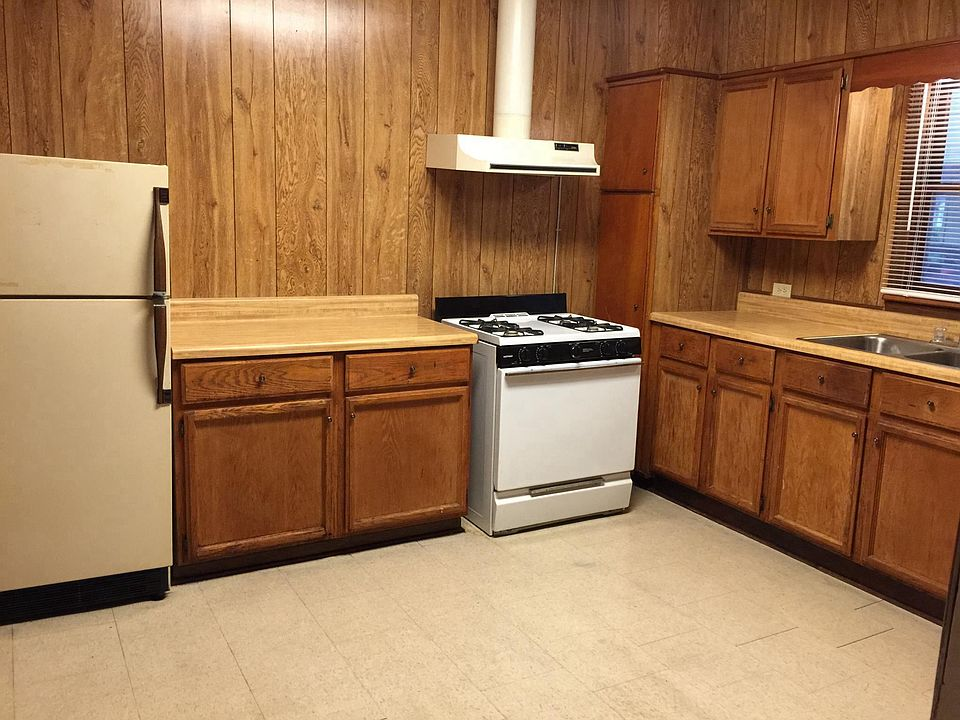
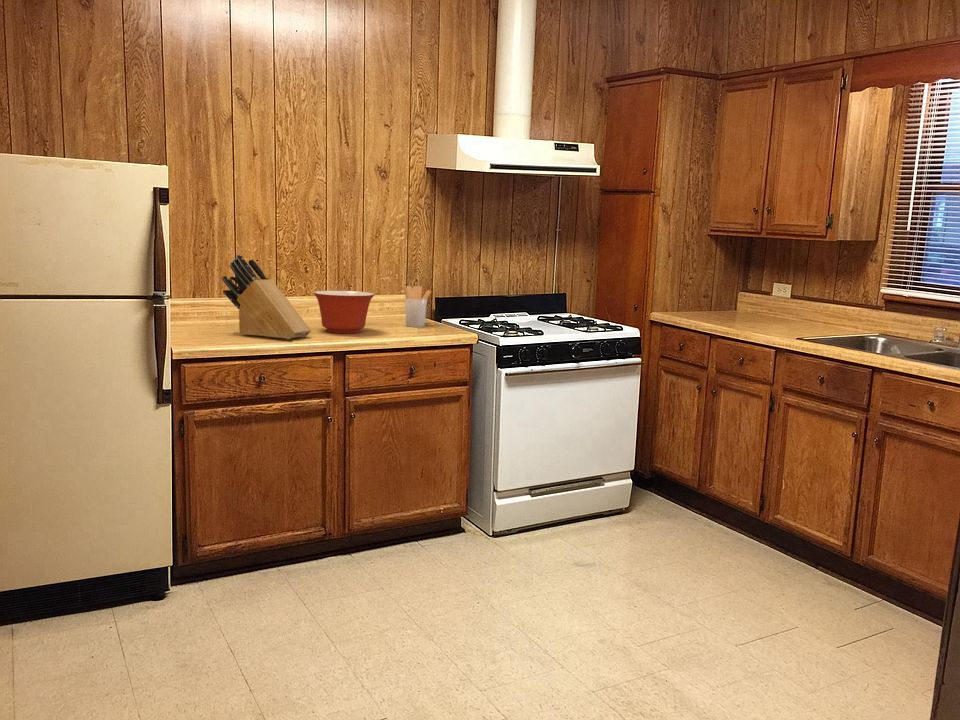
+ mixing bowl [312,290,376,334]
+ knife block [221,254,312,340]
+ utensil holder [403,284,432,328]
